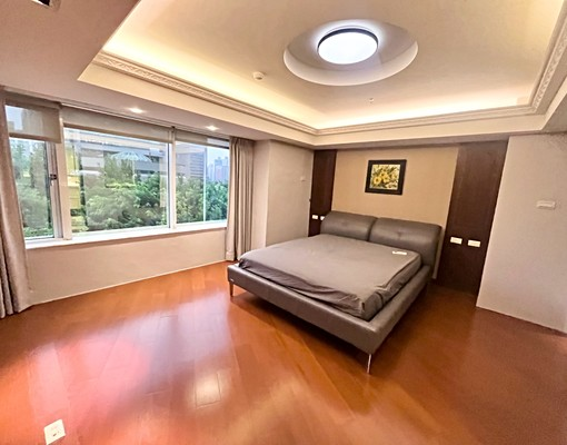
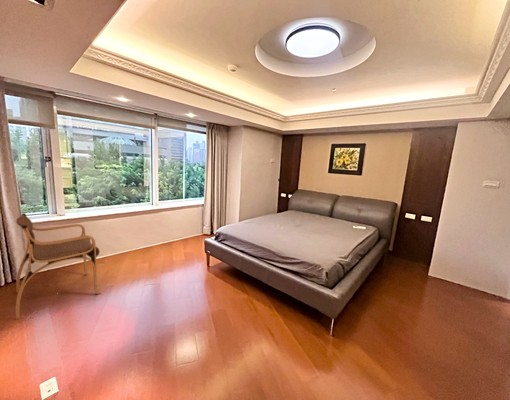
+ armchair [15,212,102,320]
